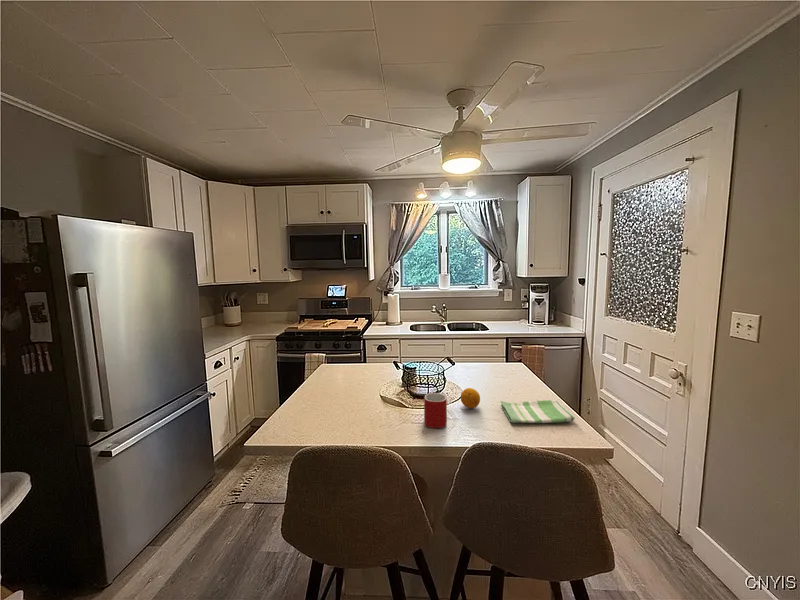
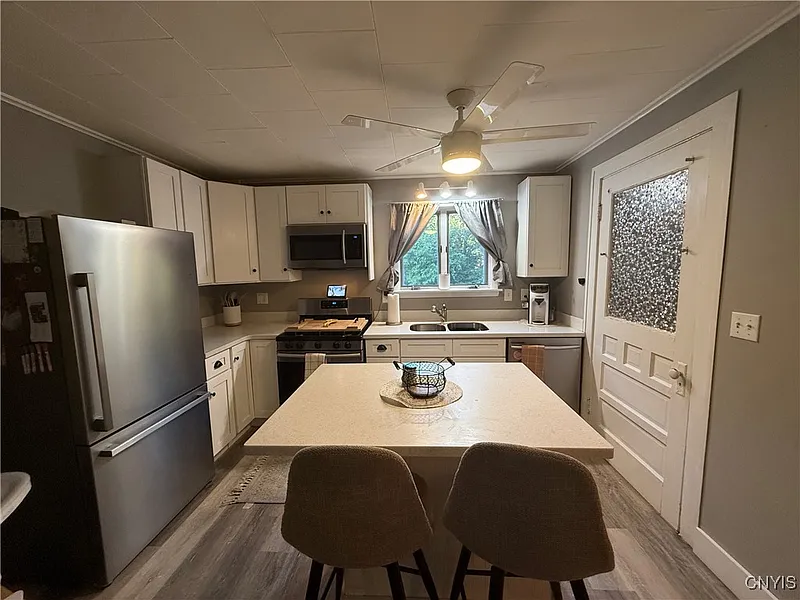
- dish towel [499,399,576,424]
- mug [423,392,448,429]
- fruit [460,387,481,410]
